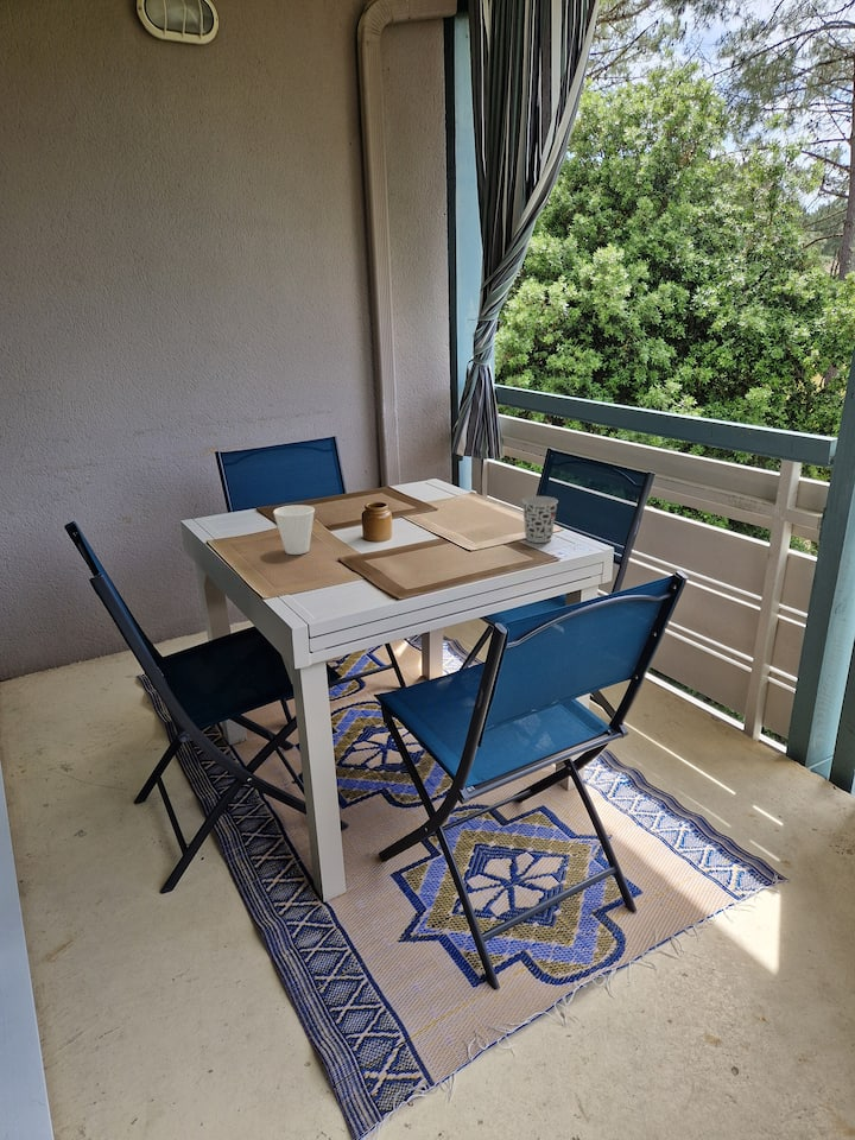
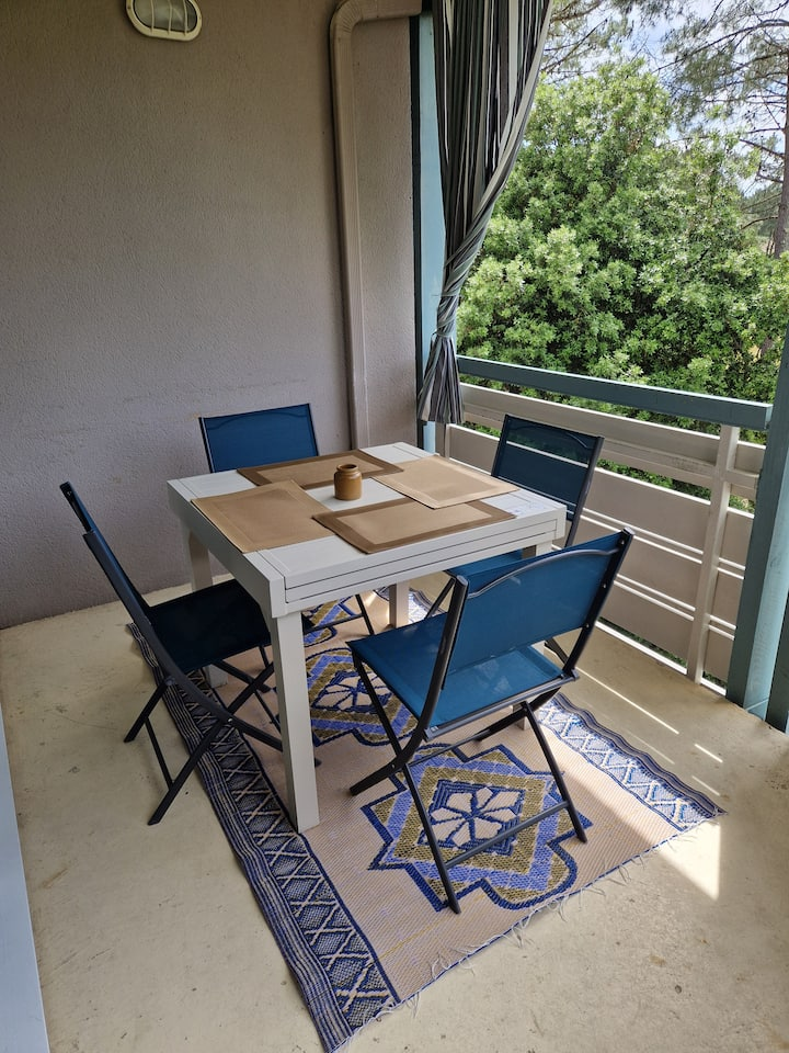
- cup [520,495,559,544]
- cup [272,504,316,556]
